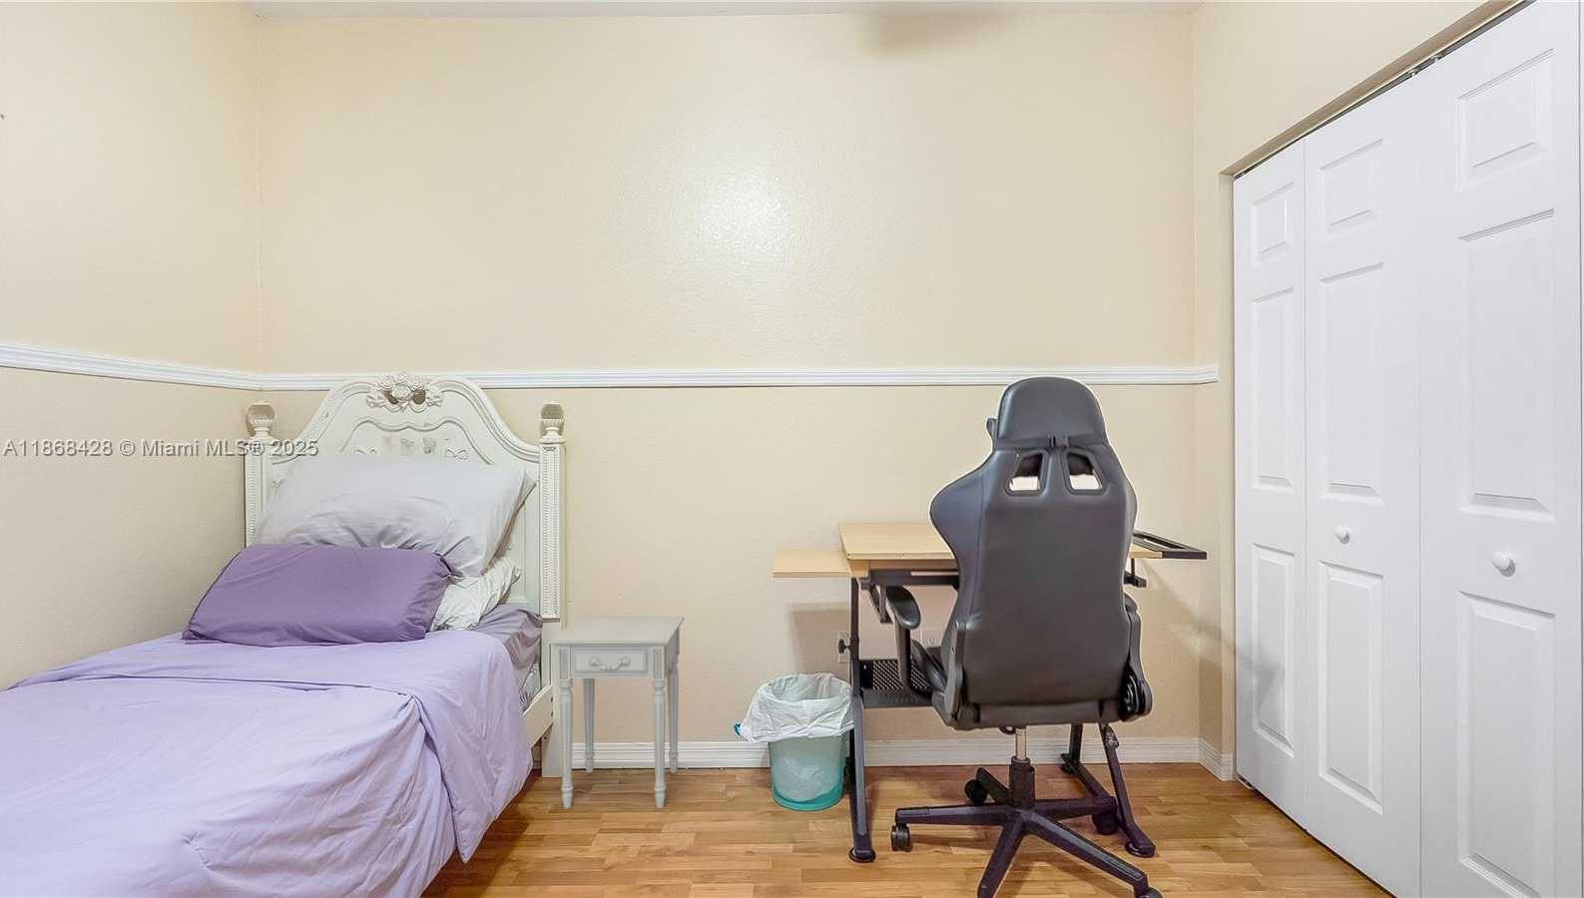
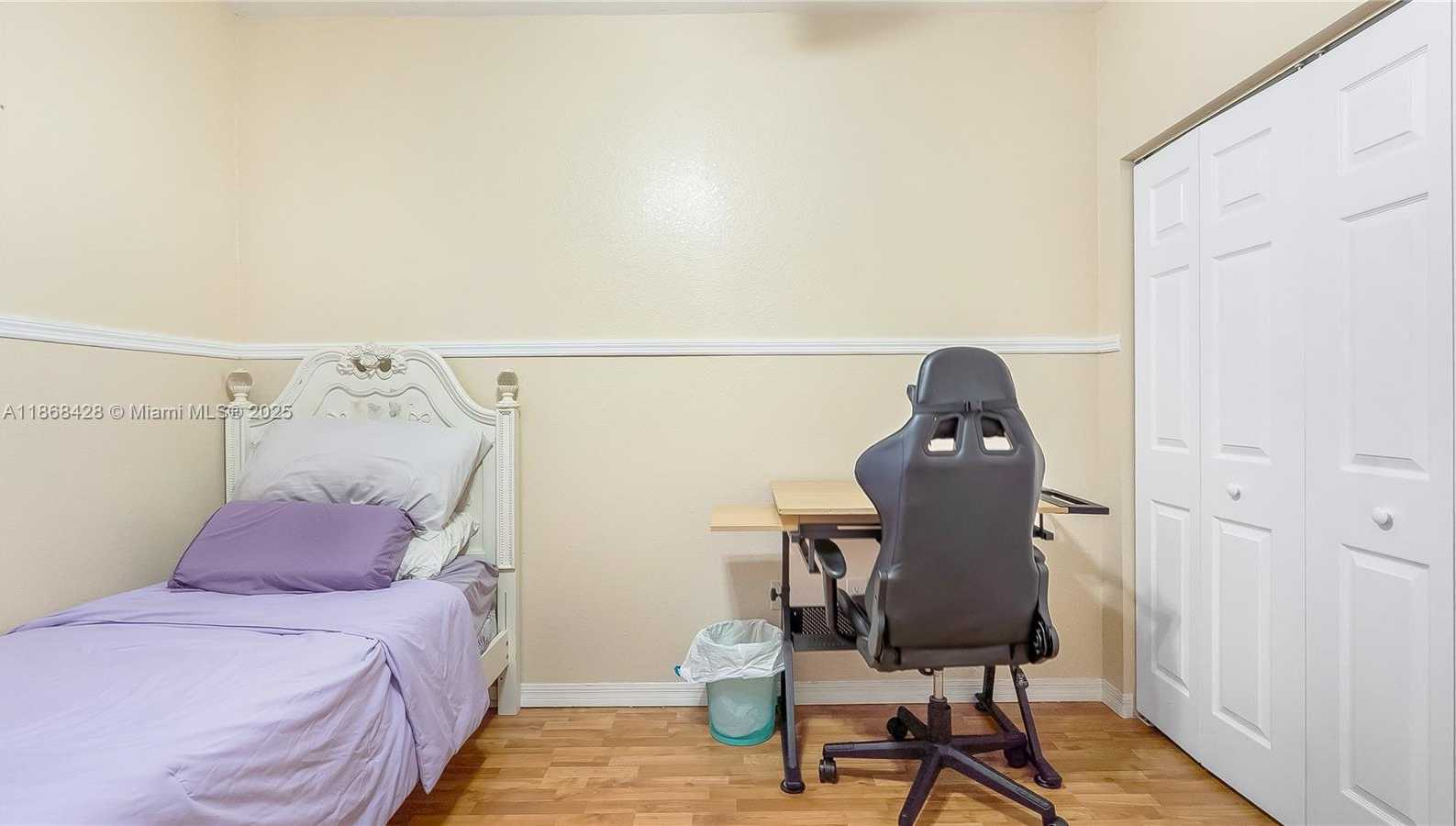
- nightstand [548,615,685,809]
